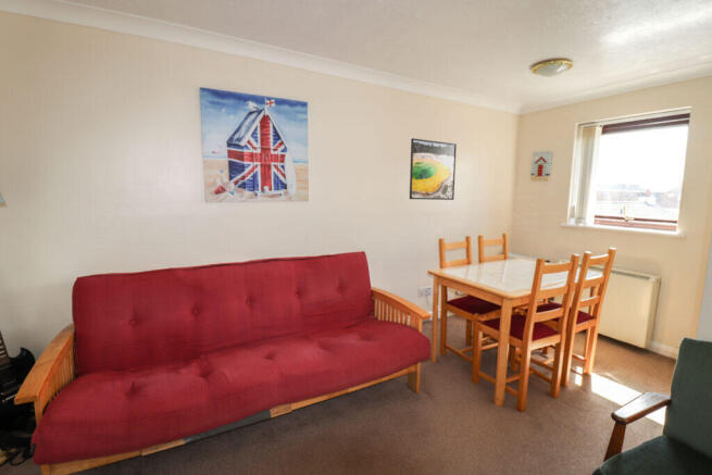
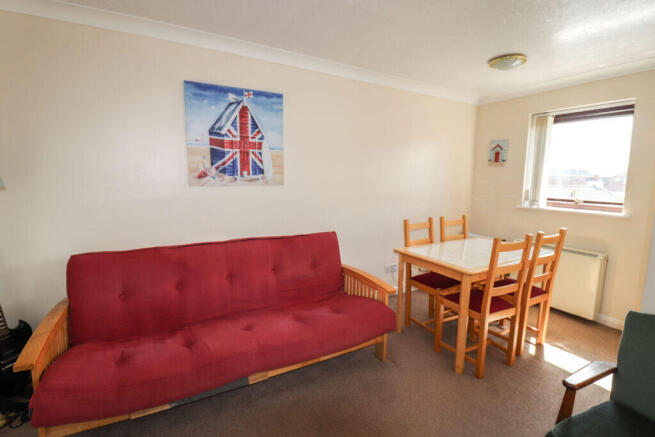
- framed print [409,137,458,201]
